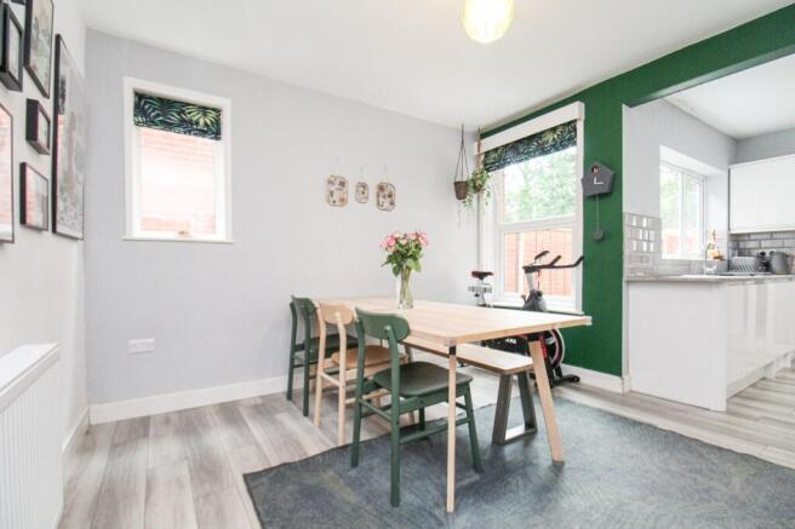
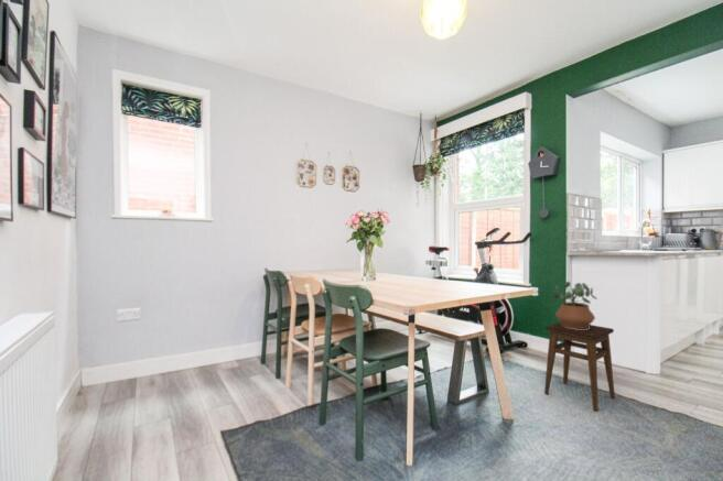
+ stool [543,321,616,413]
+ potted plant [553,281,598,330]
